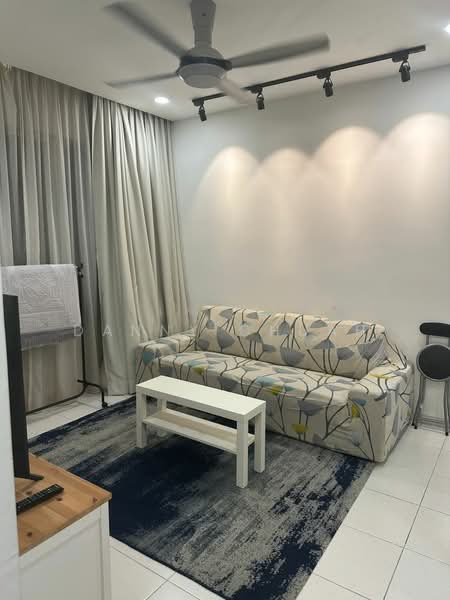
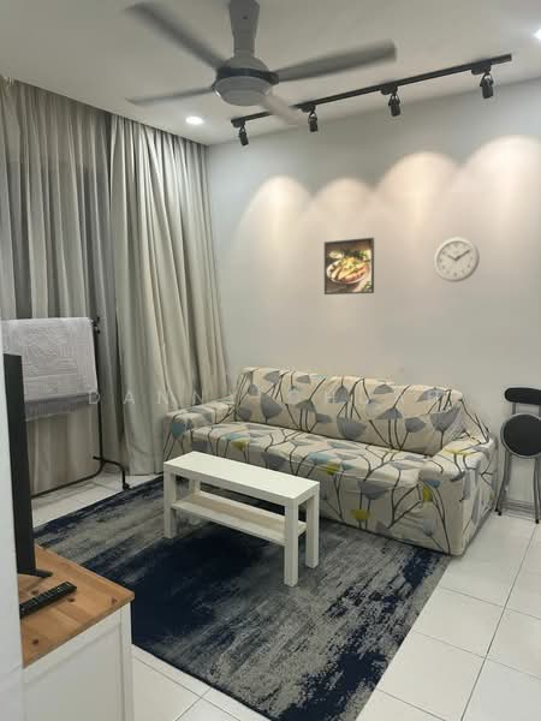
+ wall clock [433,237,481,284]
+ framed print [323,237,375,296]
